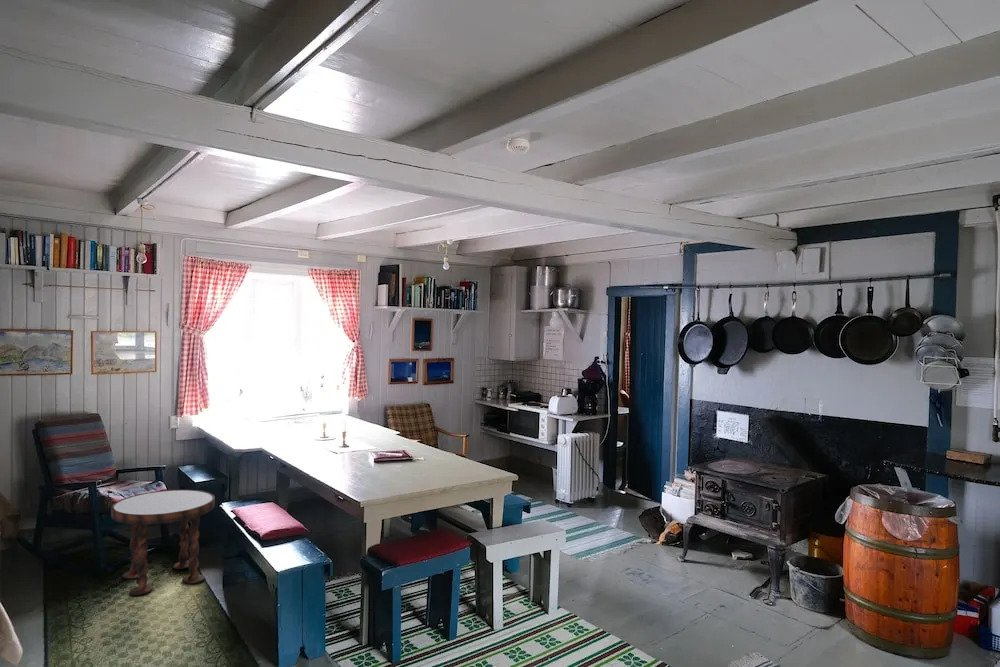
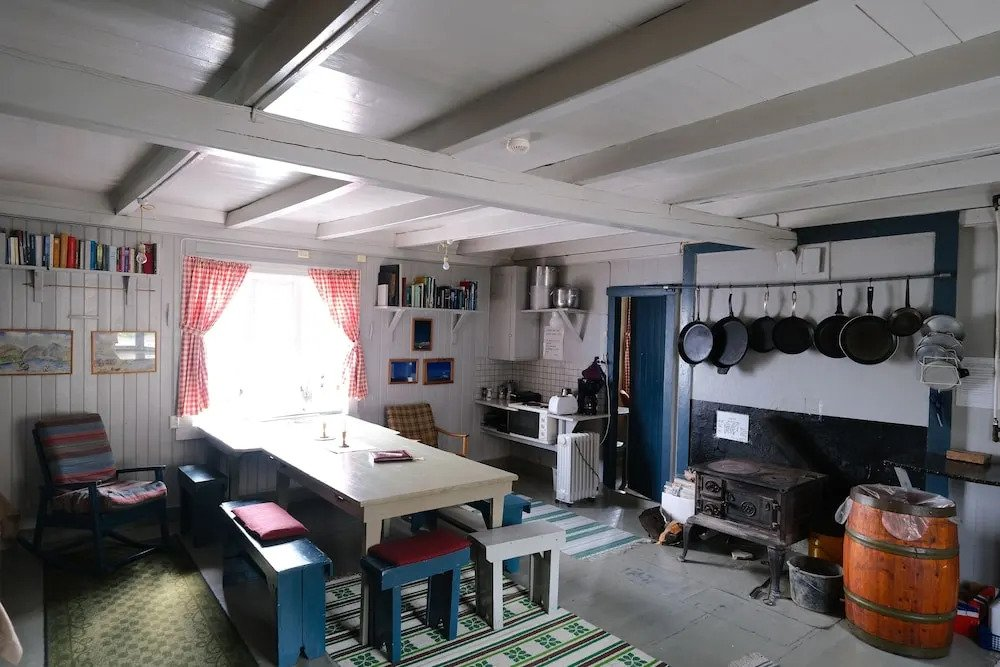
- side table [110,488,216,596]
